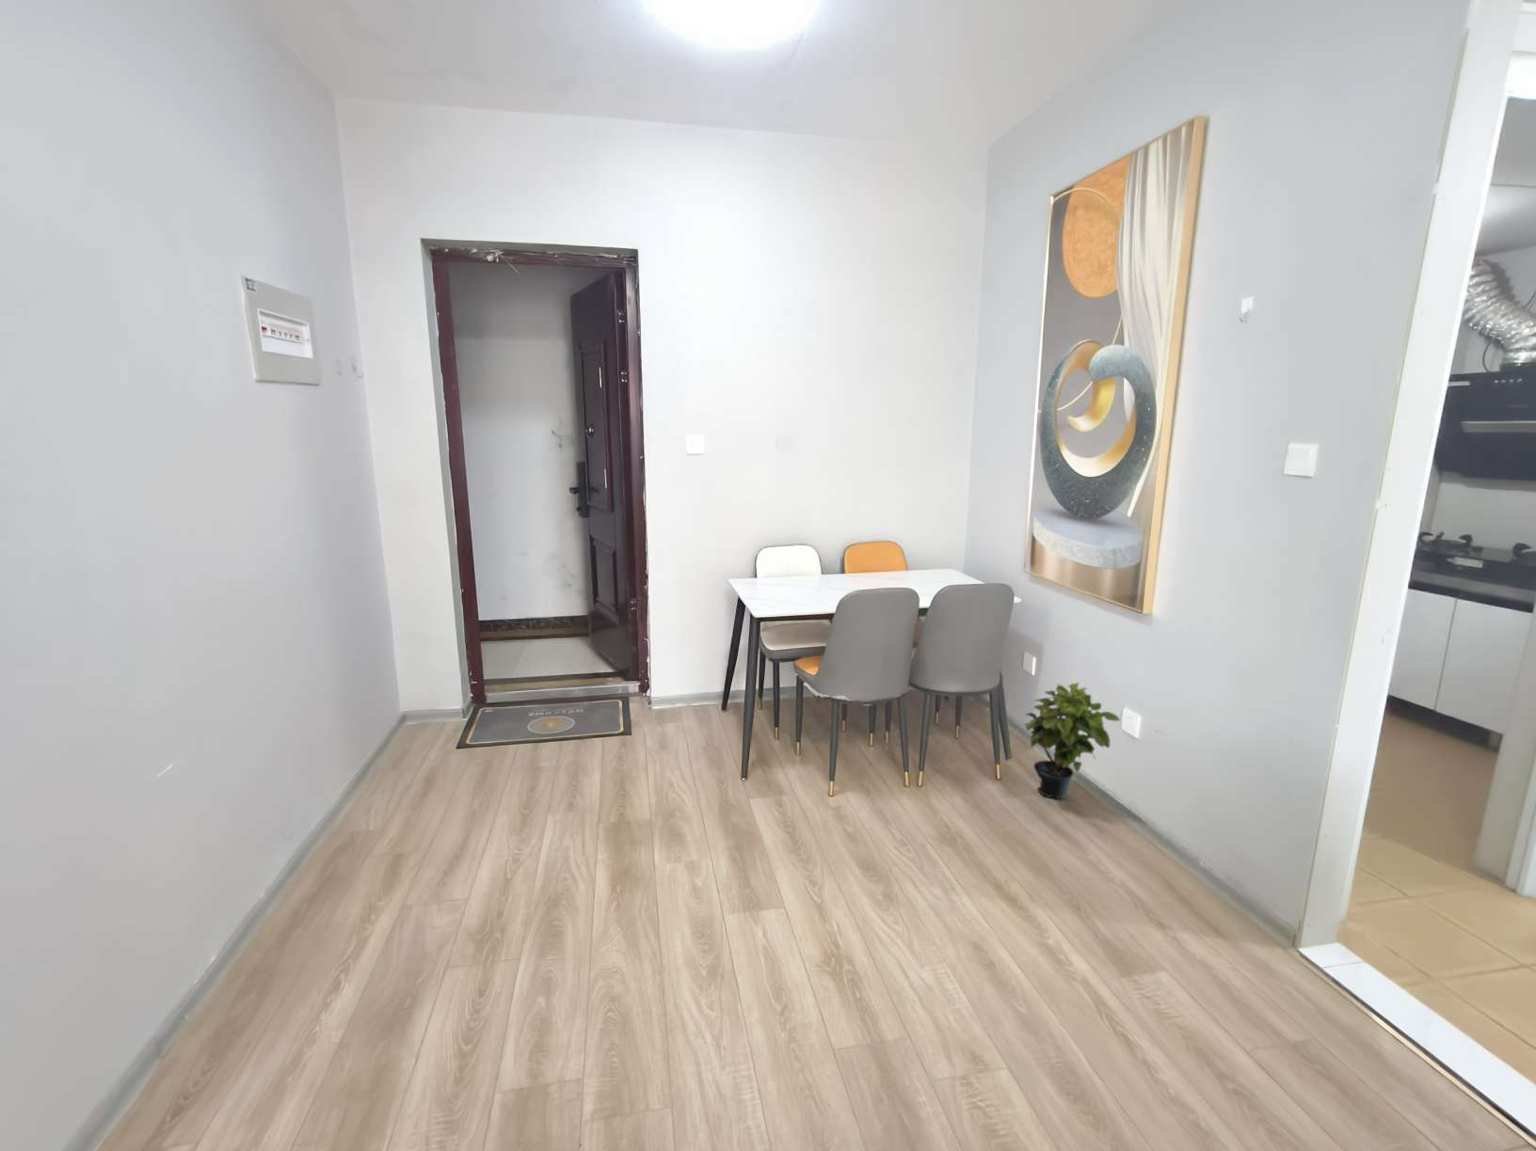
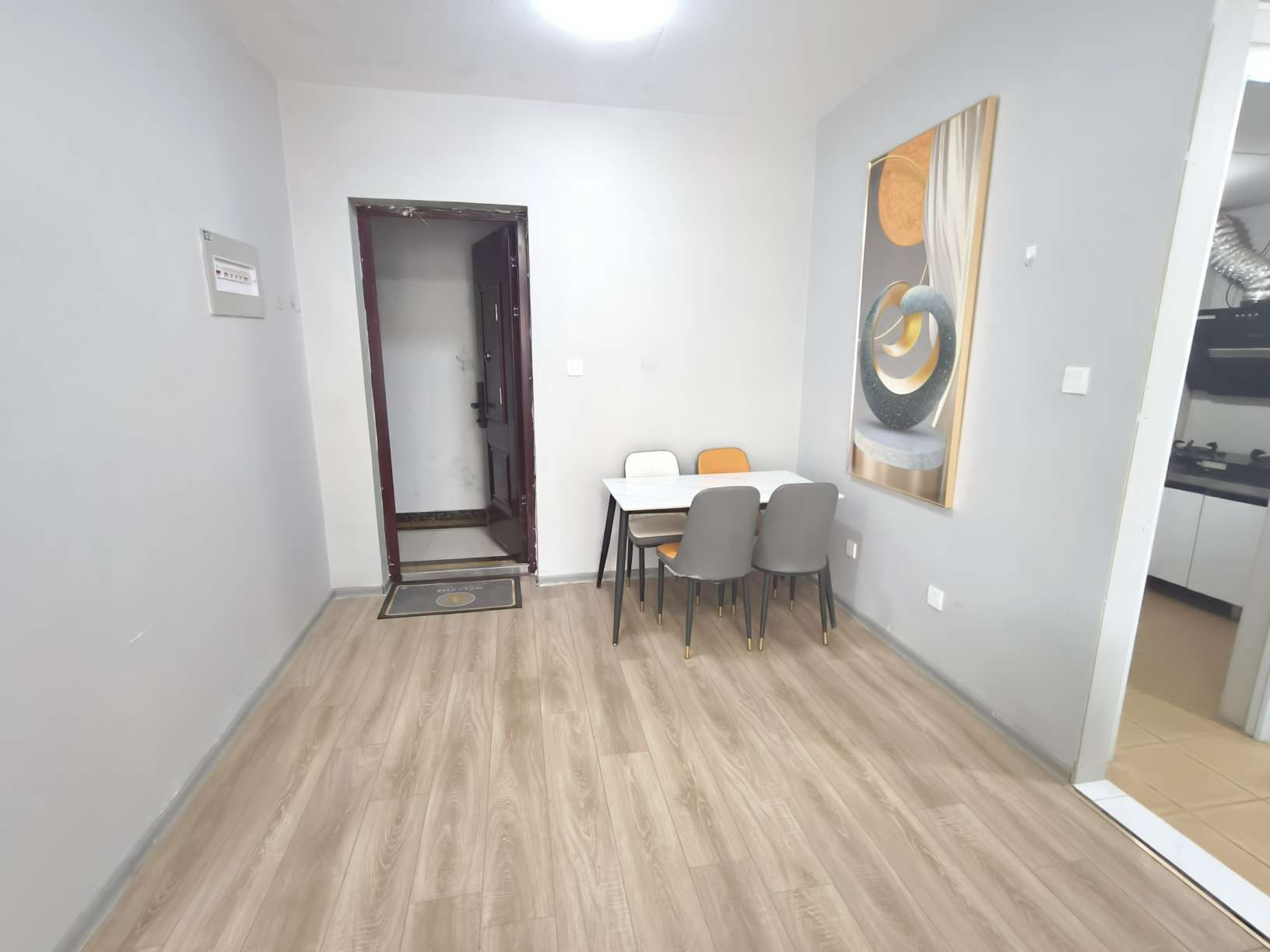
- potted plant [1024,682,1121,800]
